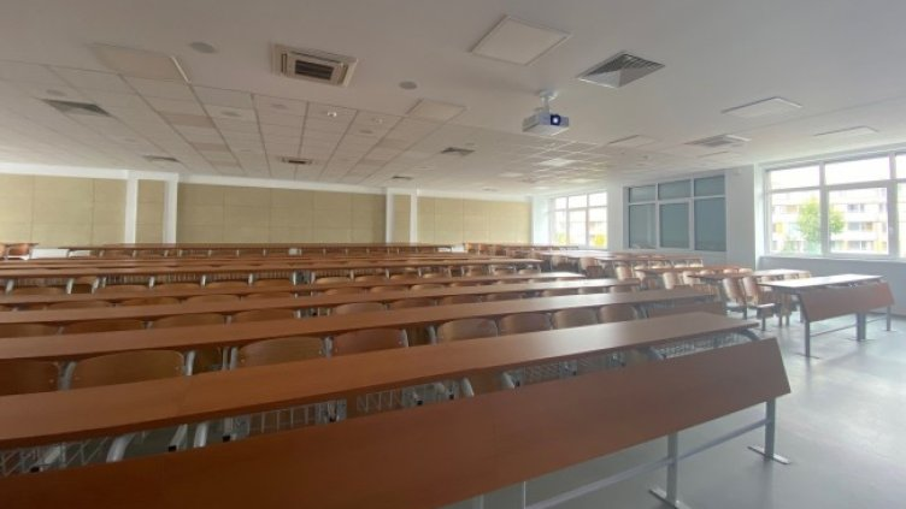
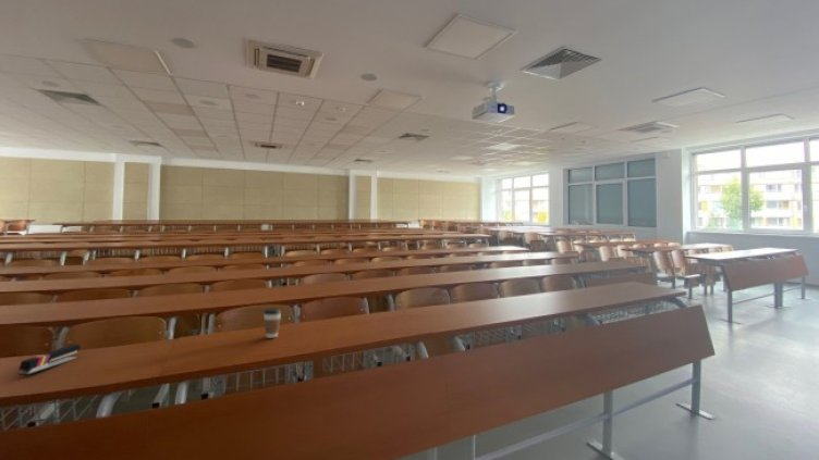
+ stapler [17,344,82,376]
+ coffee cup [262,308,282,339]
